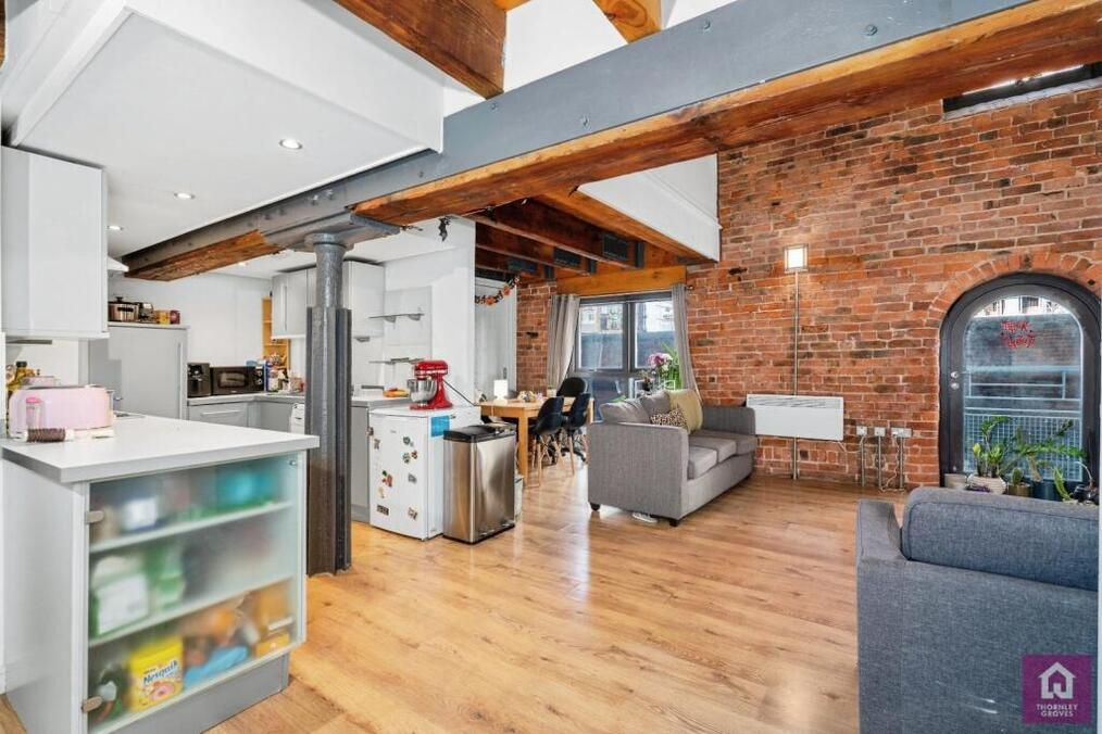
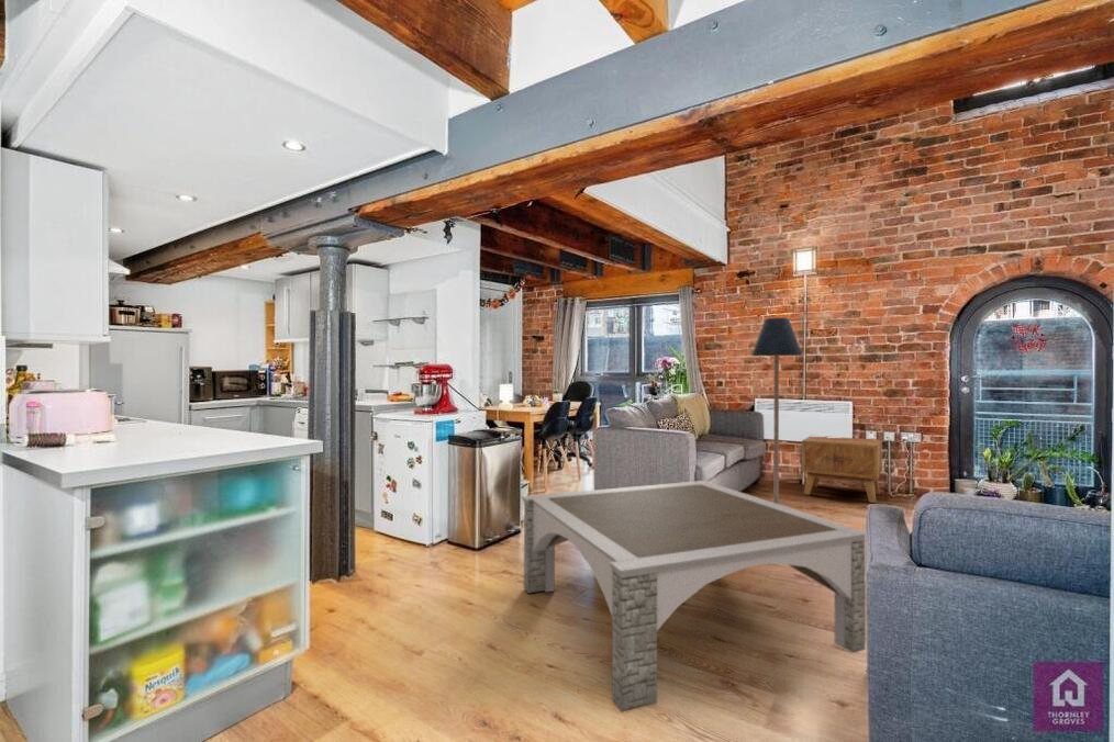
+ floor lamp [750,316,803,508]
+ coffee table [521,480,867,713]
+ side table [801,435,883,504]
